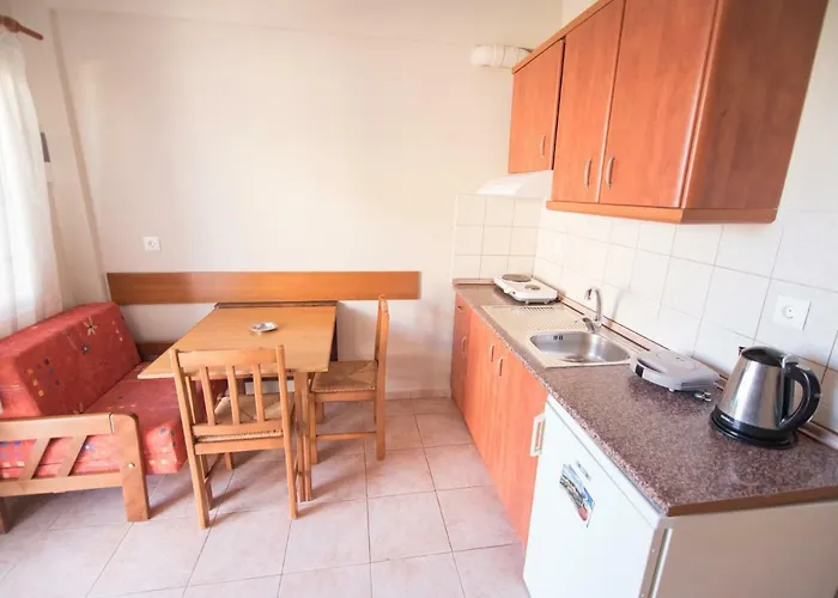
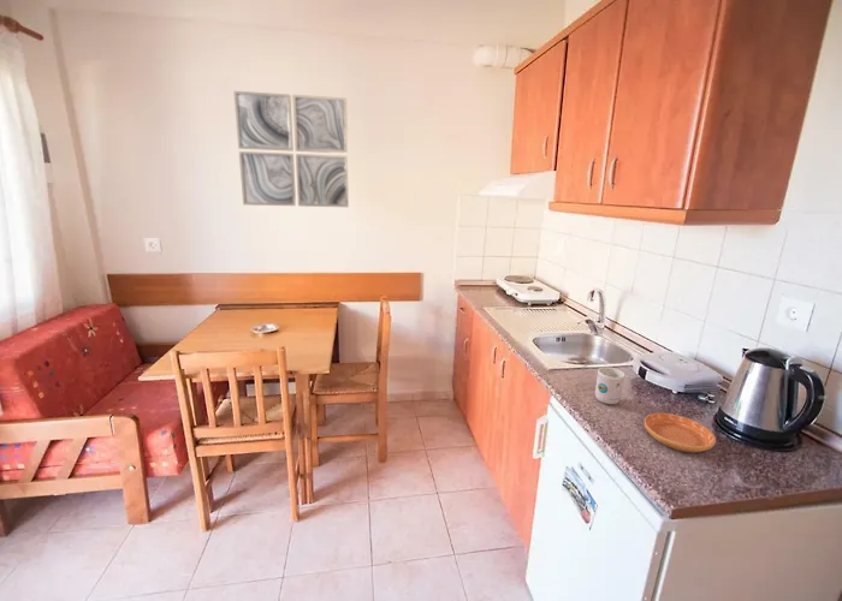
+ mug [594,367,625,405]
+ wall art [232,90,350,208]
+ saucer [644,412,717,453]
